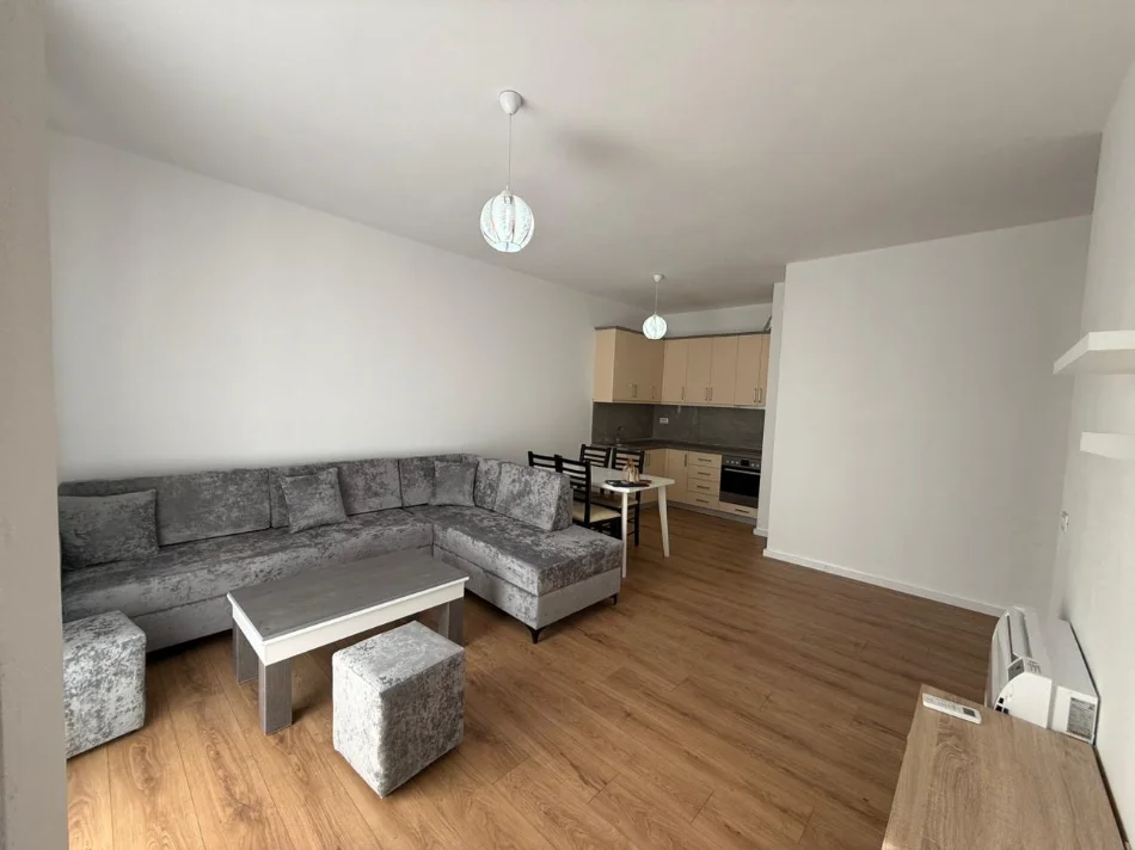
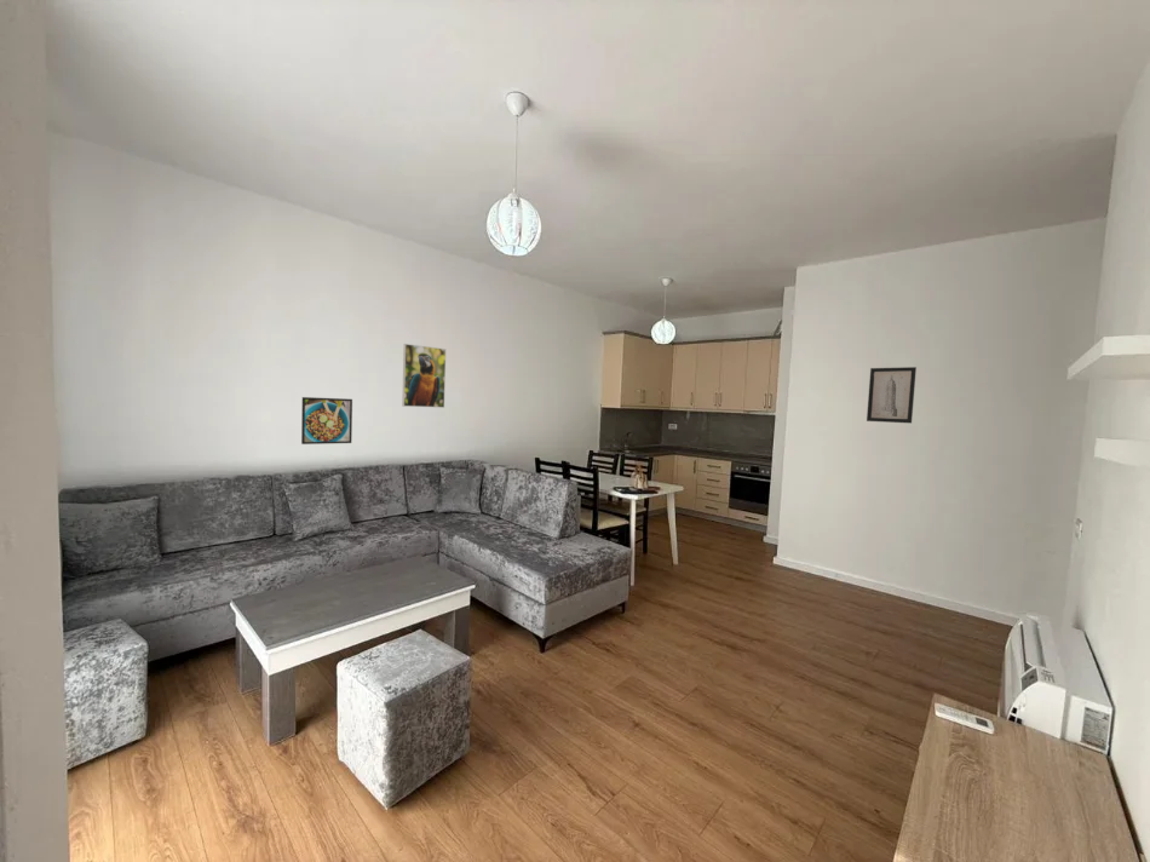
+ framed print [300,396,353,446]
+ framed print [401,343,447,409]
+ wall art [866,366,918,425]
